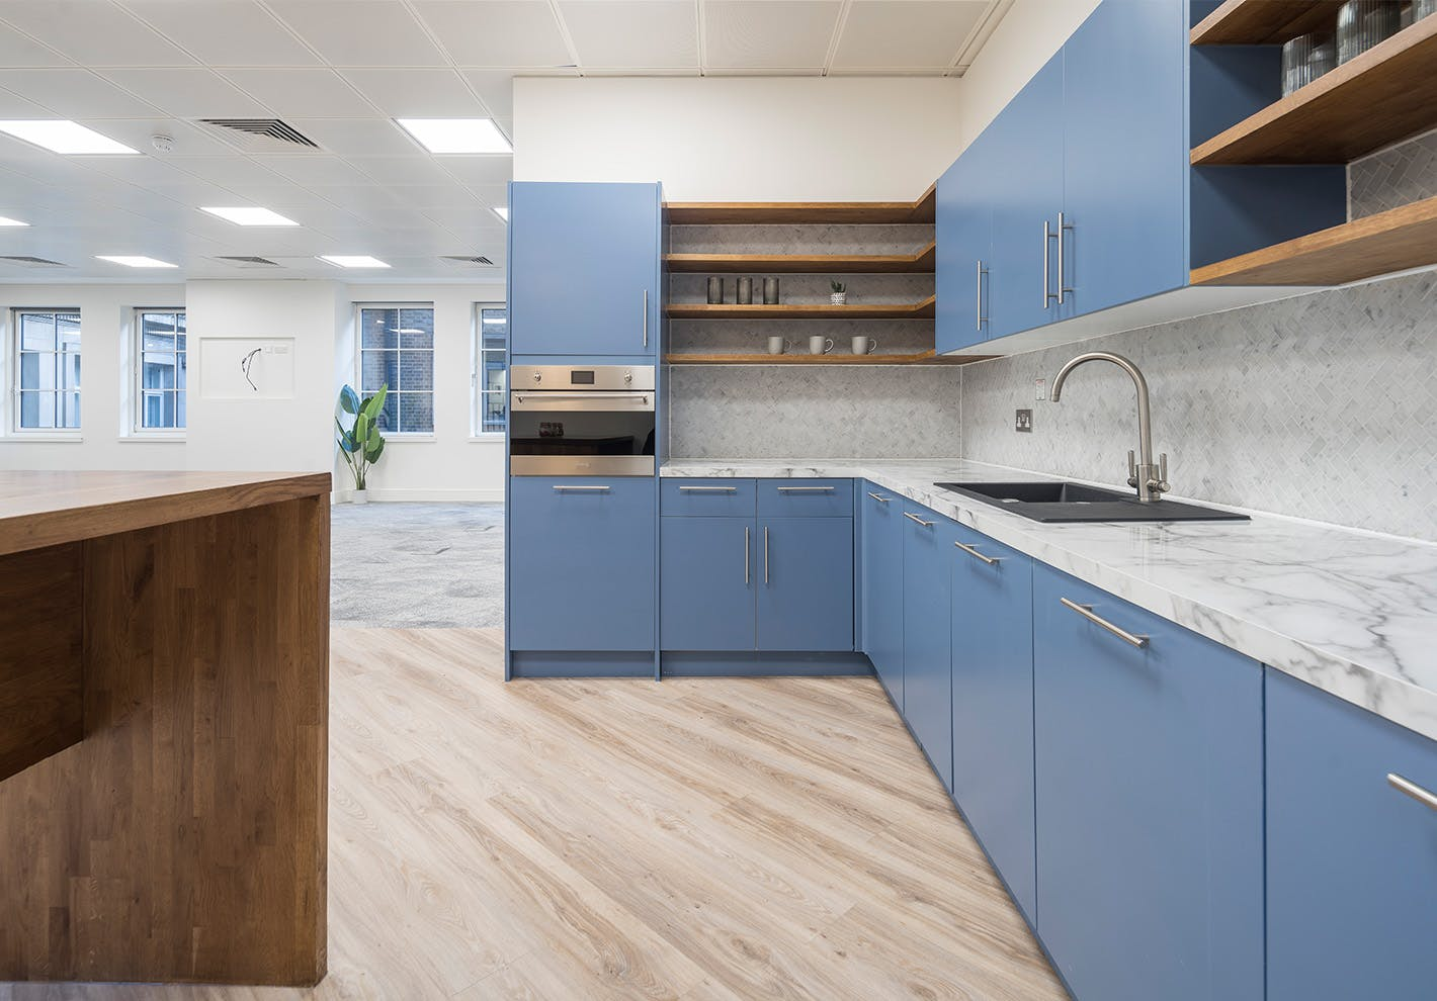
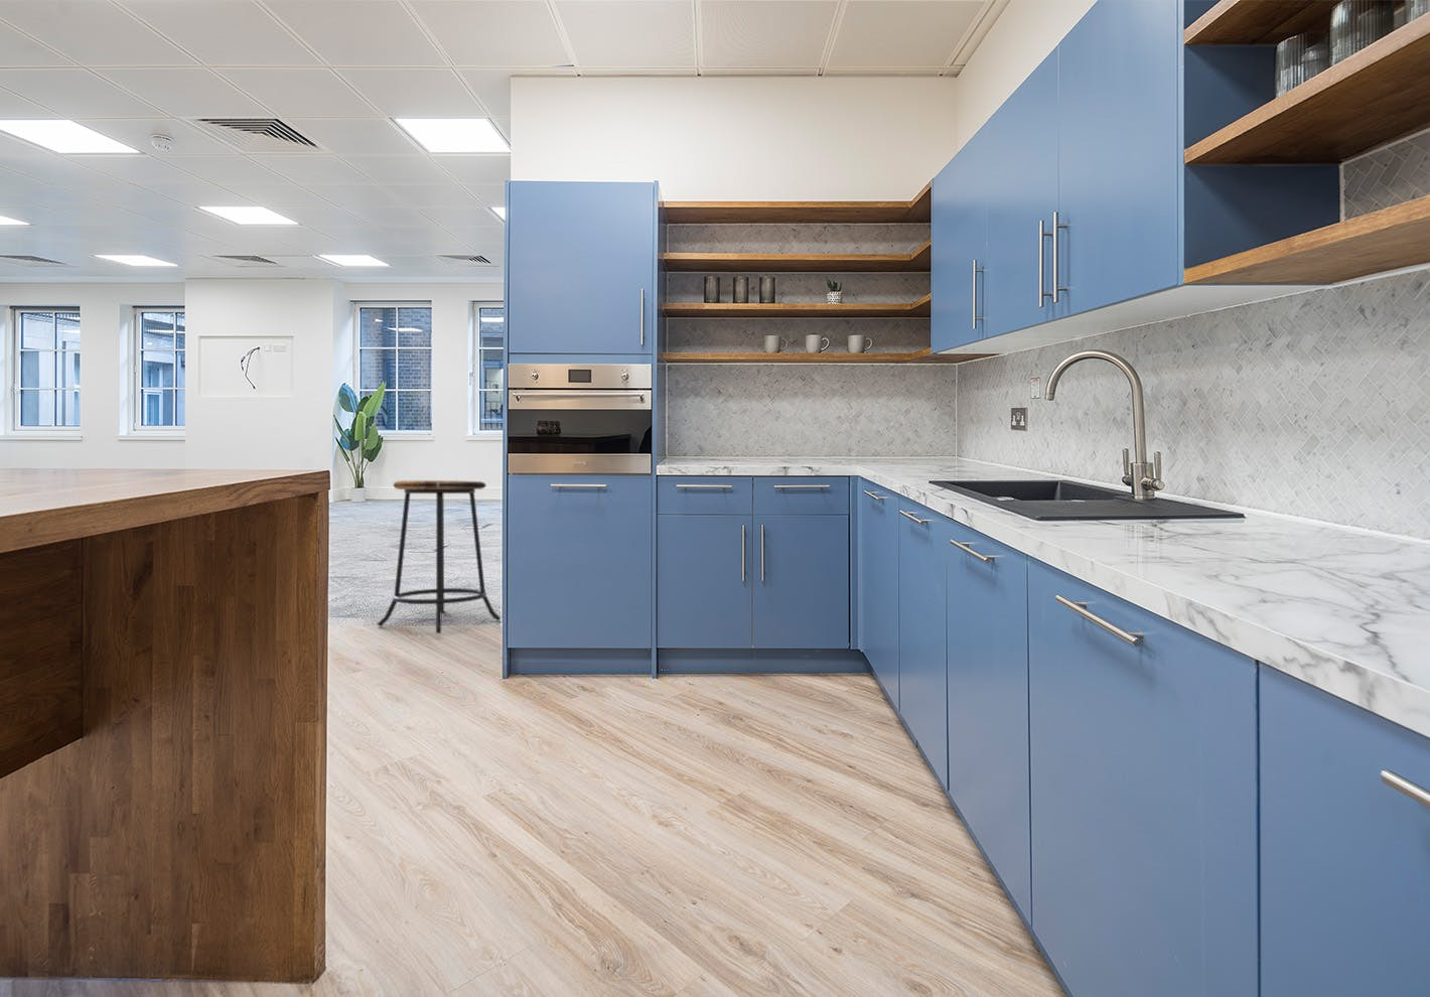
+ bar stool [377,479,502,635]
